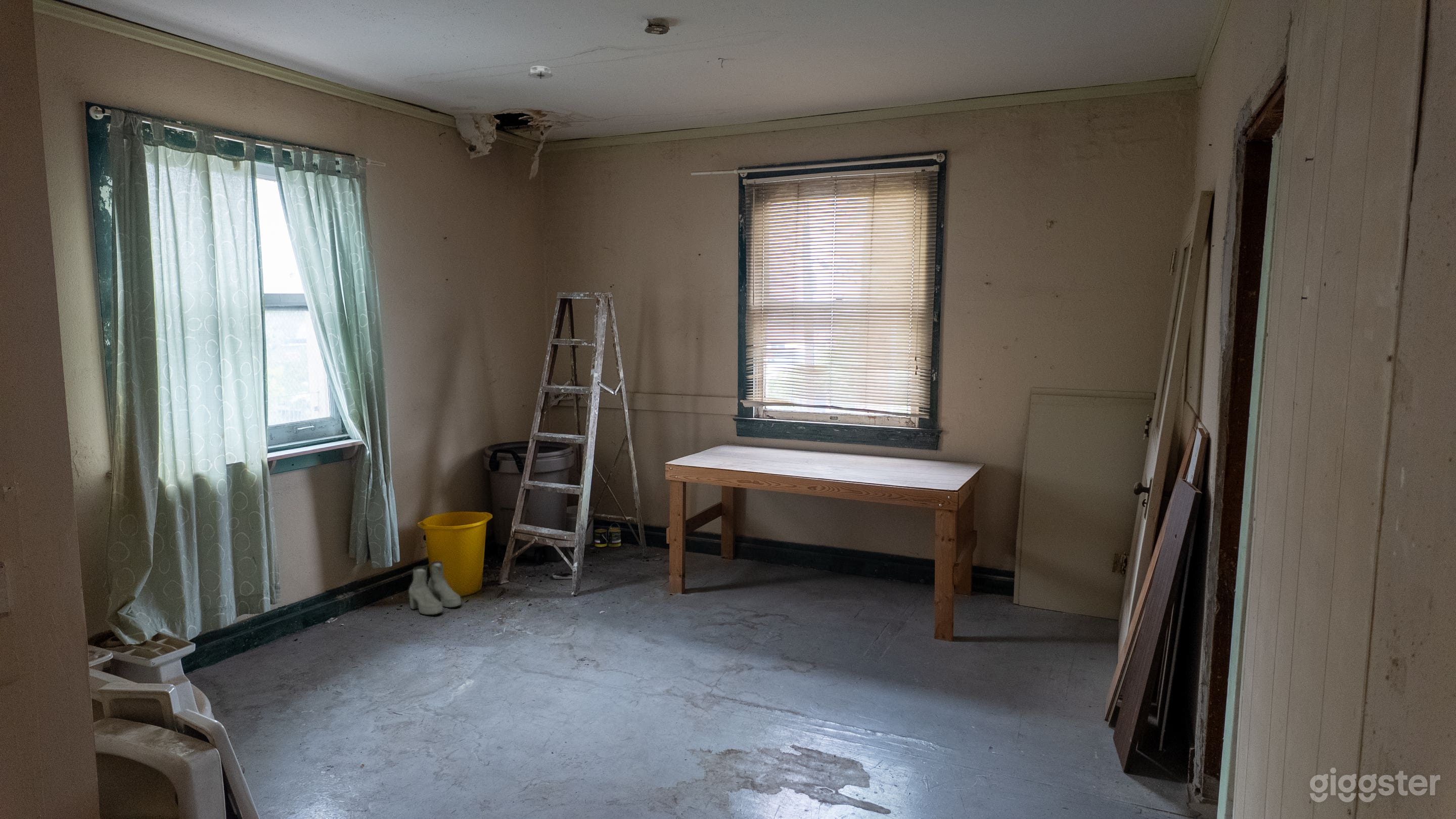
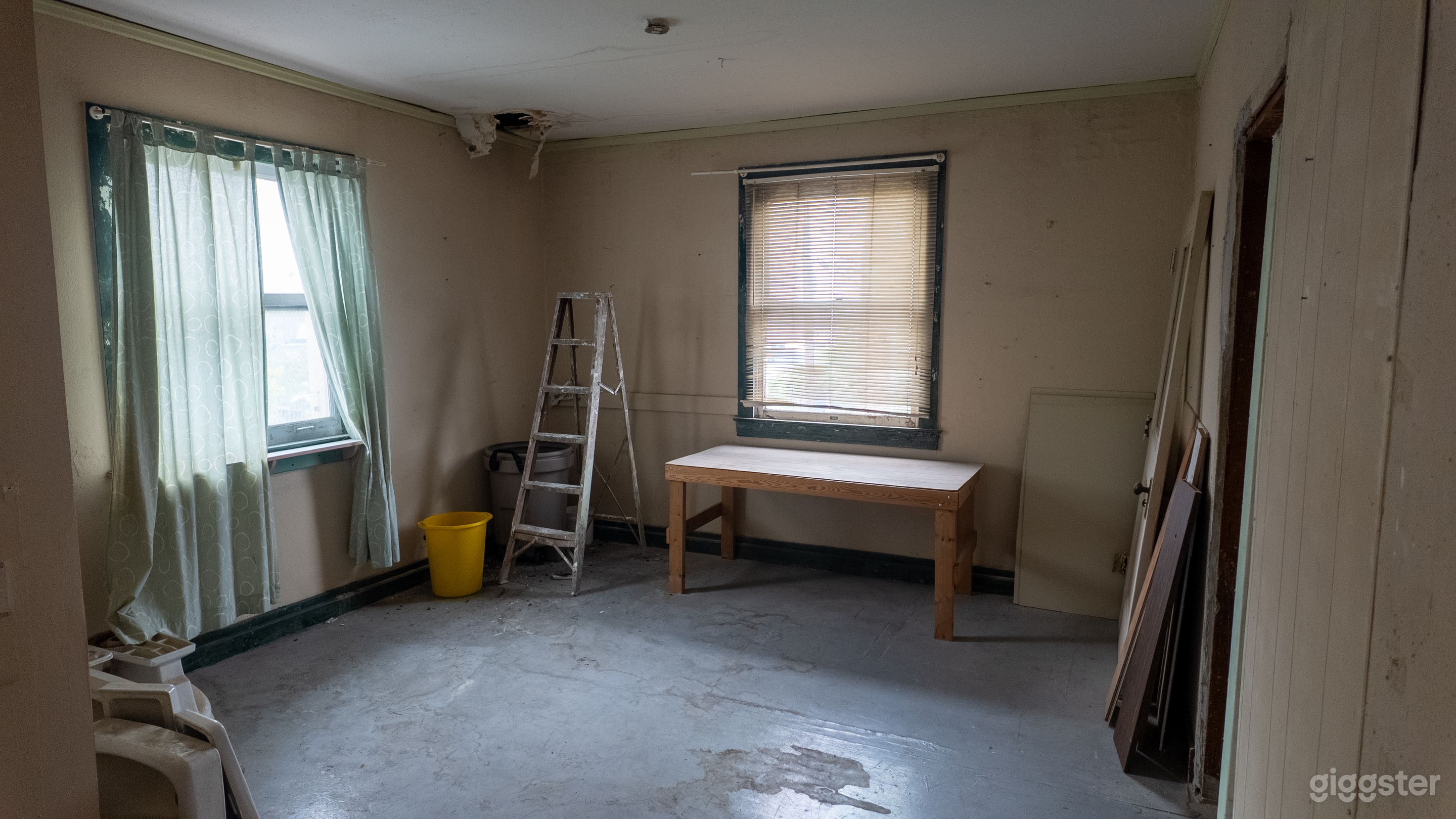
- paint can [594,522,622,548]
- boots [408,561,462,615]
- smoke detector [526,66,554,79]
